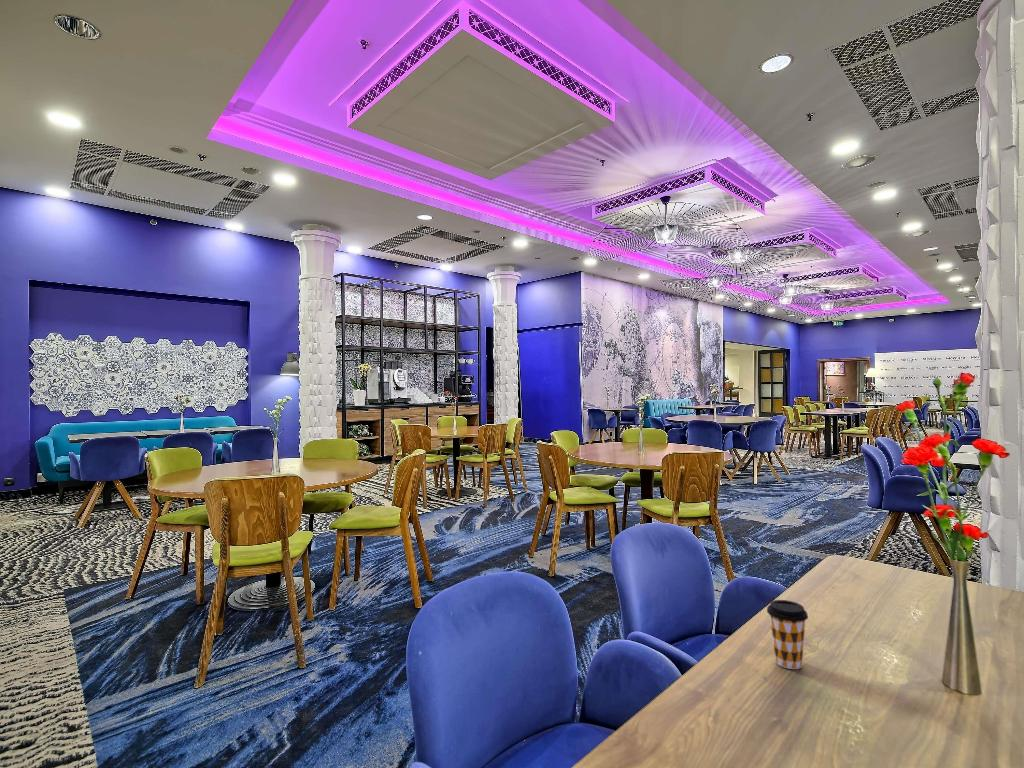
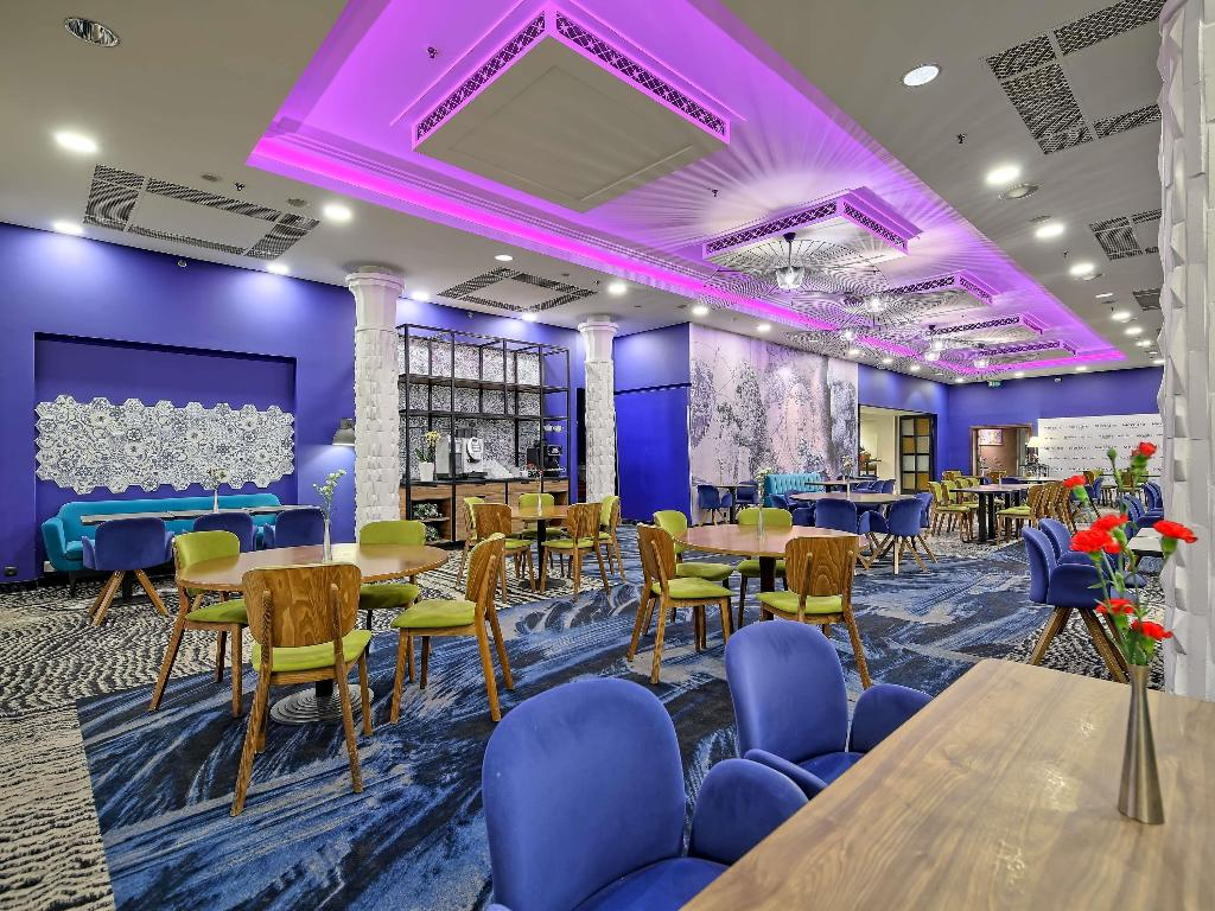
- coffee cup [766,599,809,670]
